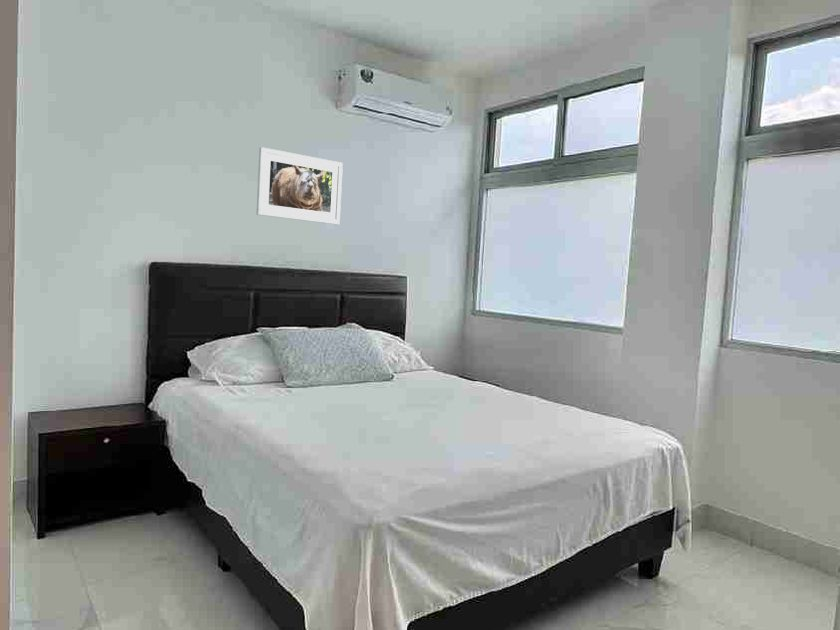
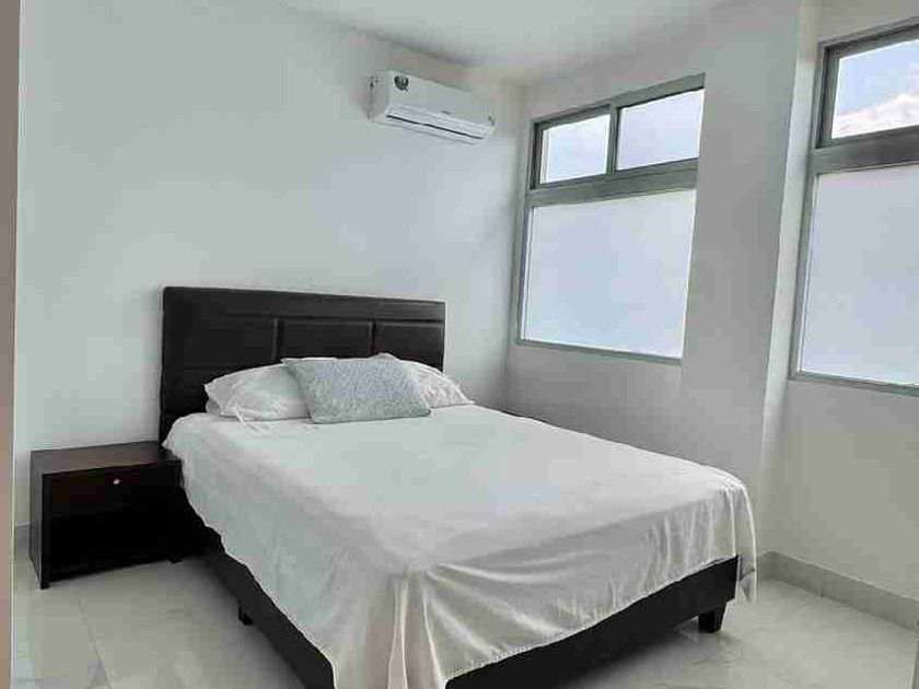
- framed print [256,146,344,226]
